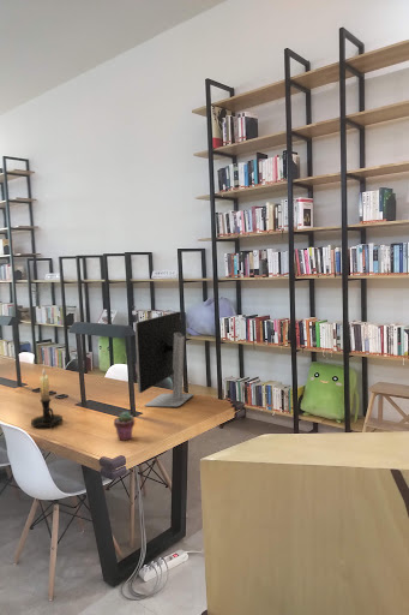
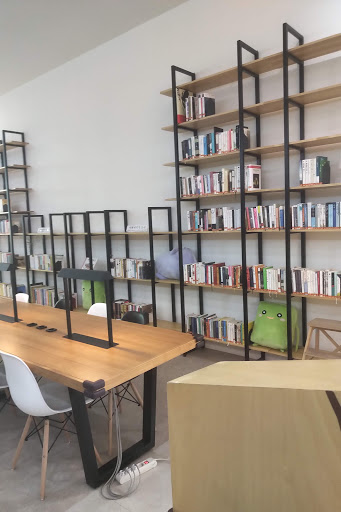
- candle holder [30,366,64,429]
- monitor [133,310,194,408]
- potted succulent [113,411,136,442]
